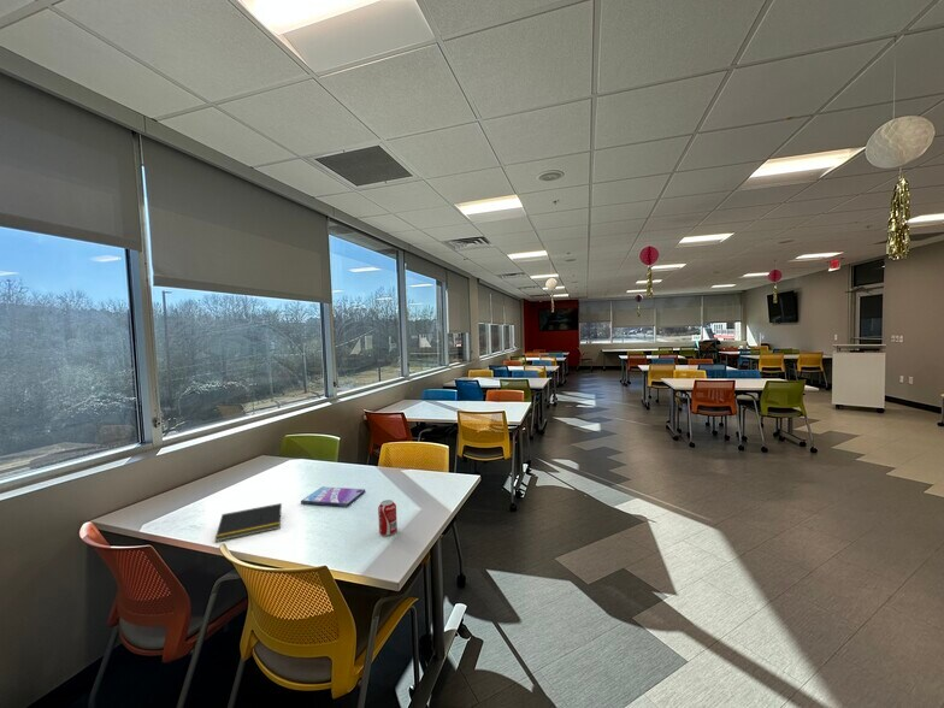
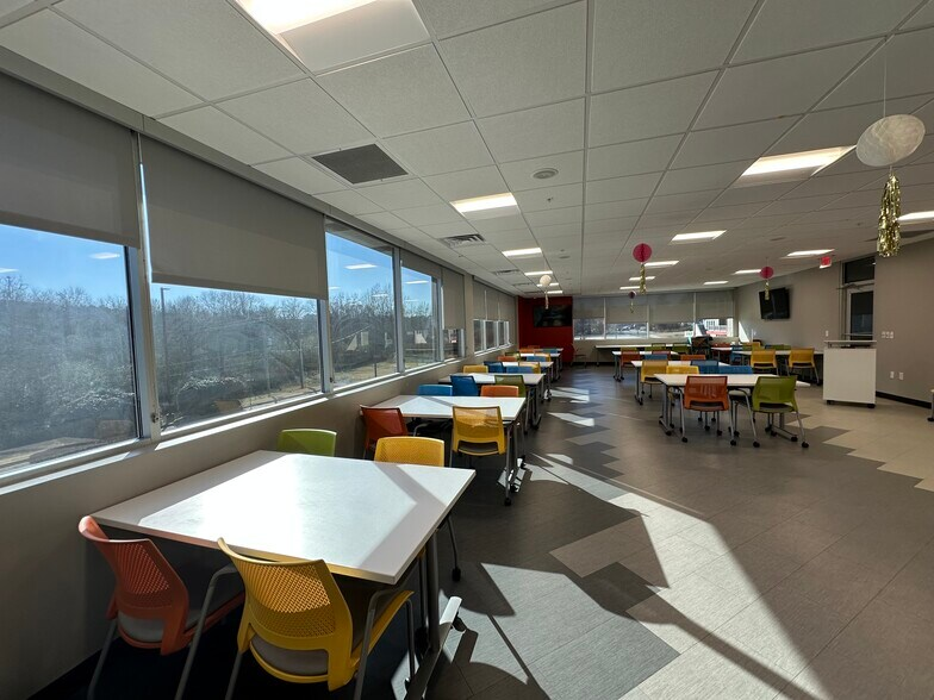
- notepad [214,502,283,543]
- beverage can [377,498,399,537]
- video game case [300,485,366,508]
